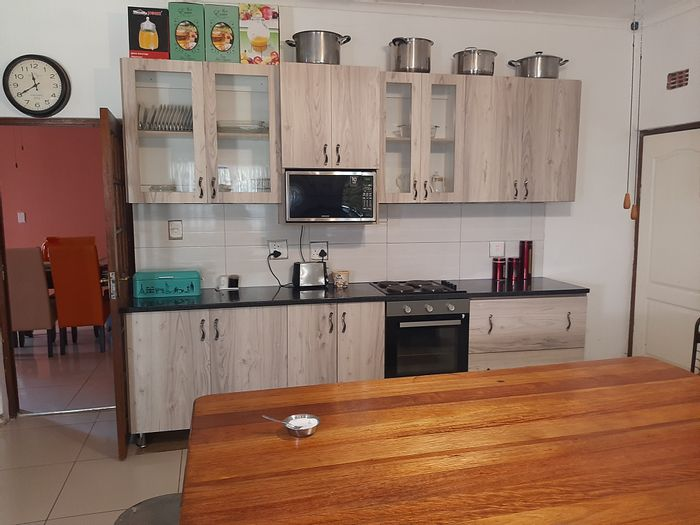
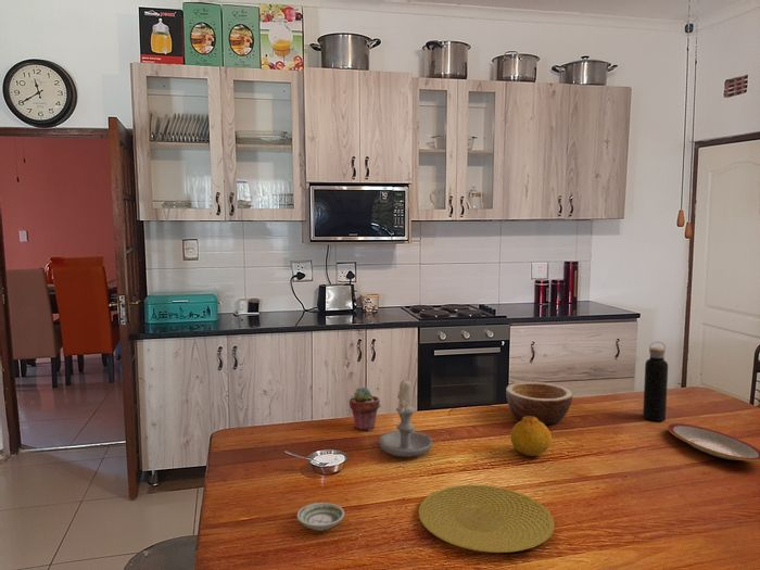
+ bowl [505,381,573,426]
+ water bottle [642,341,669,422]
+ potted succulent [349,387,381,431]
+ plate [417,484,556,554]
+ candle [378,377,433,458]
+ fruit [509,416,553,457]
+ plate [667,422,760,463]
+ saucer [295,502,345,532]
